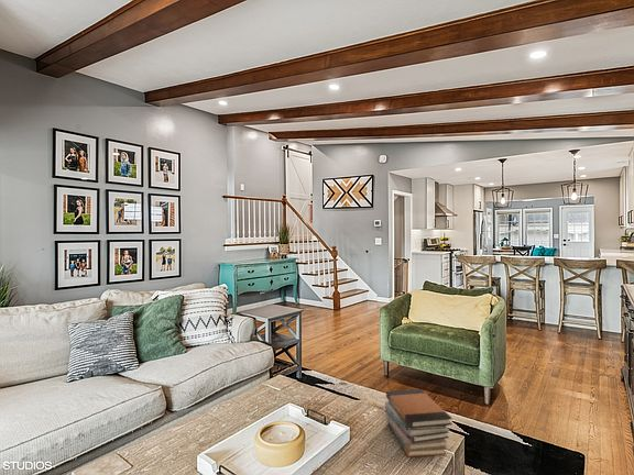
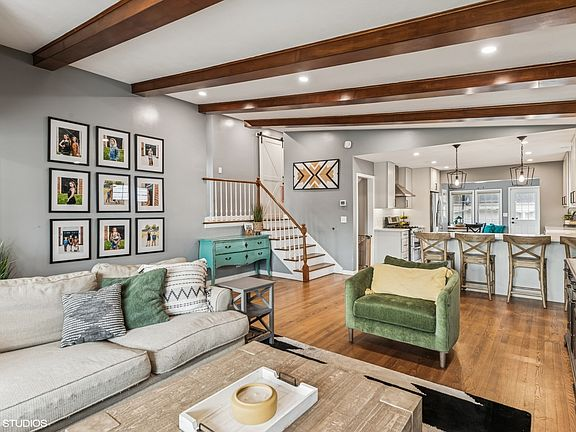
- book stack [384,388,453,459]
